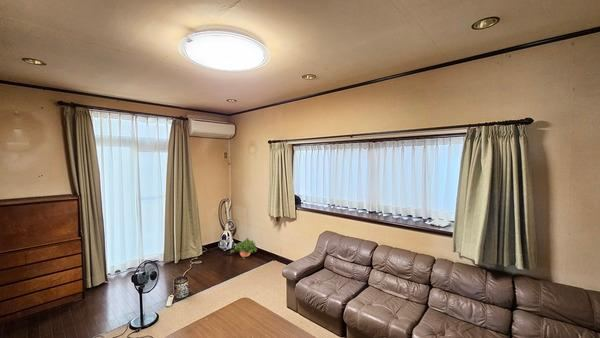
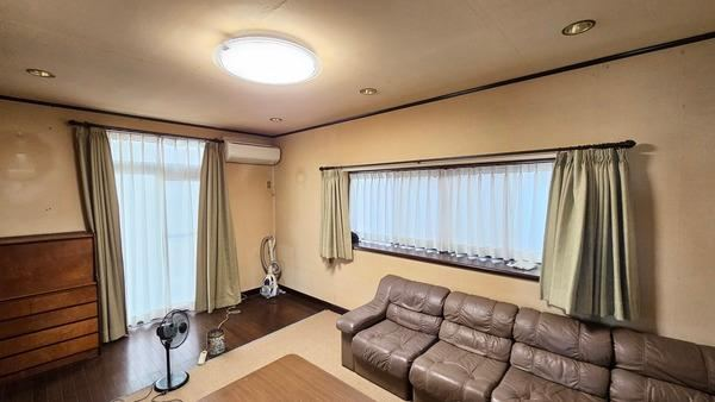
- potted plant [230,237,258,260]
